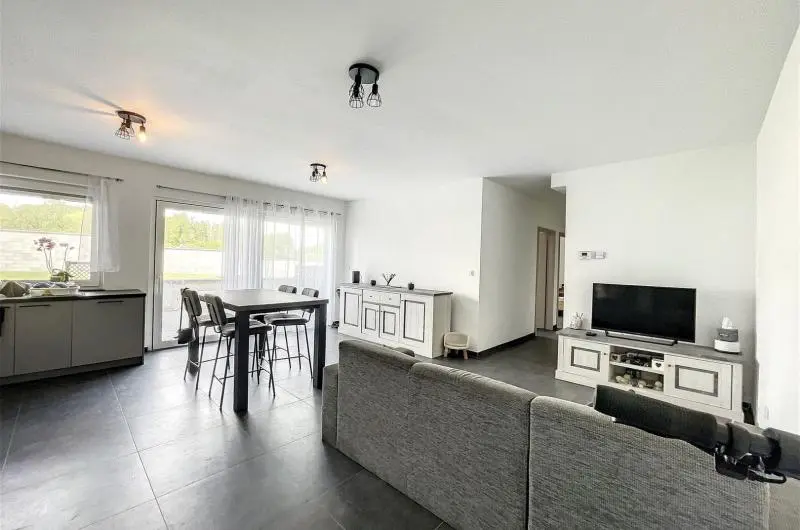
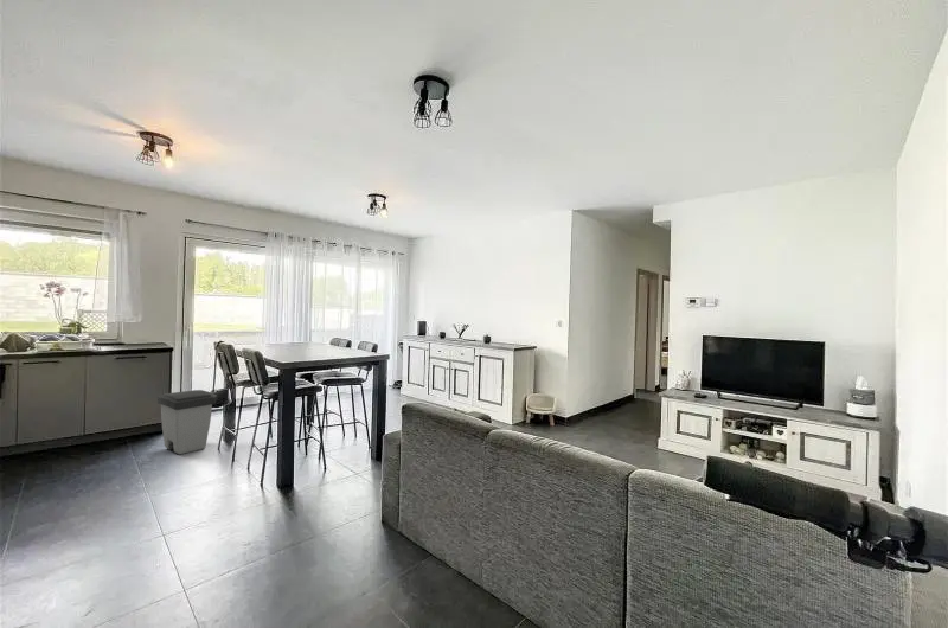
+ trash can [156,389,217,455]
